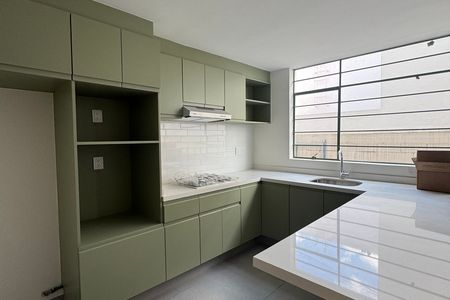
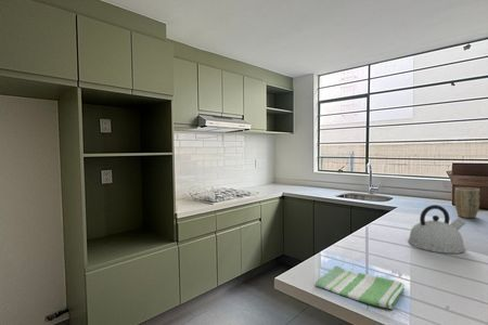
+ plant pot [454,186,481,219]
+ kettle [407,204,466,255]
+ dish towel [313,264,406,310]
